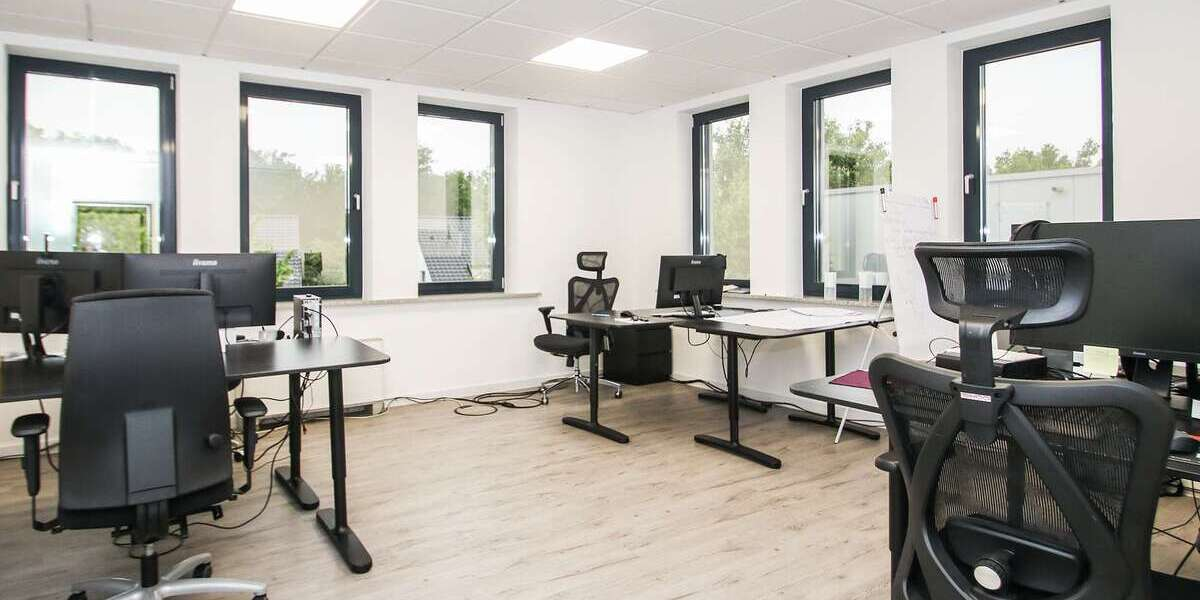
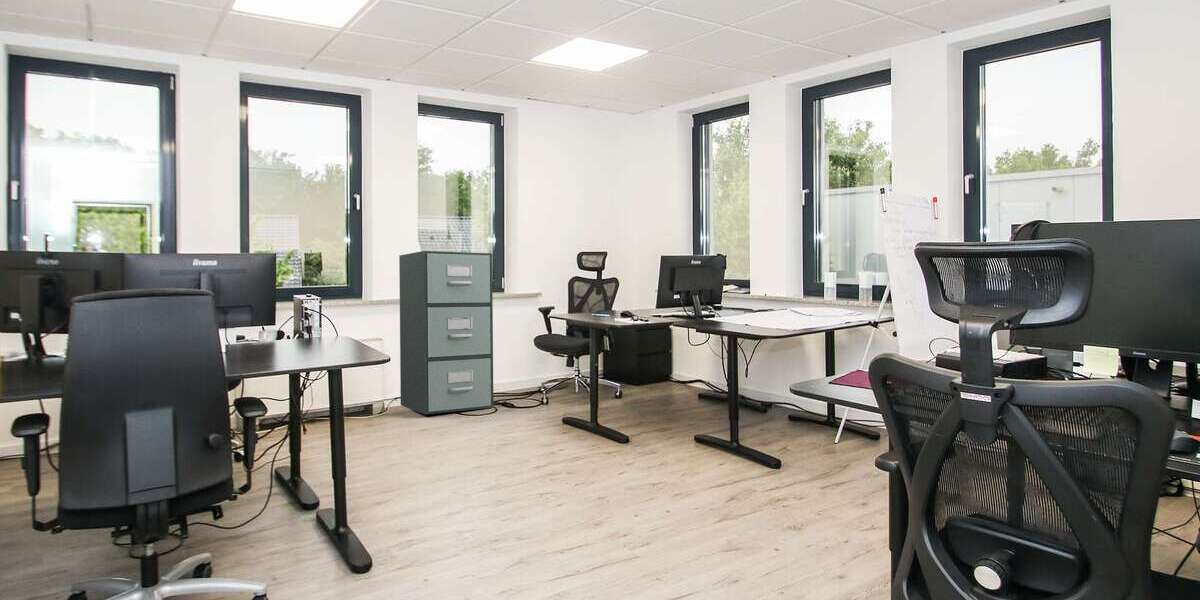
+ filing cabinet [398,250,495,415]
